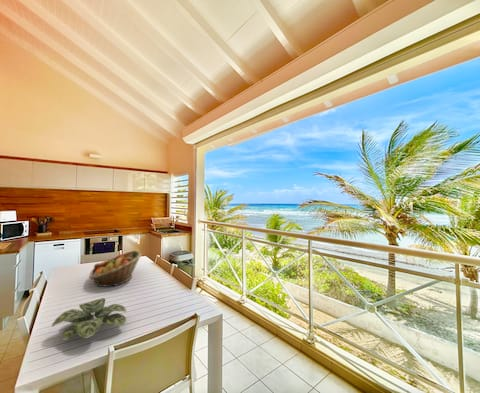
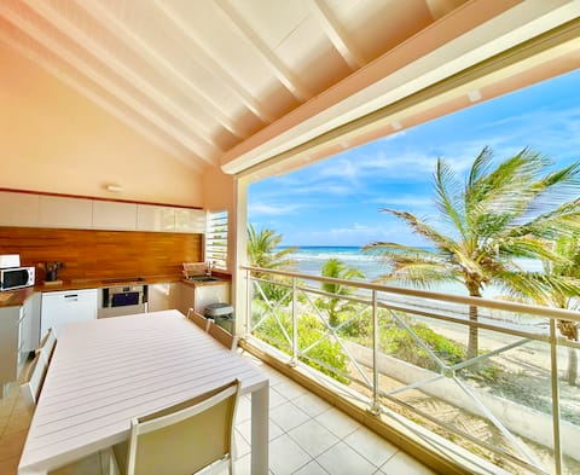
- fruit basket [88,250,143,288]
- plant [51,297,127,341]
